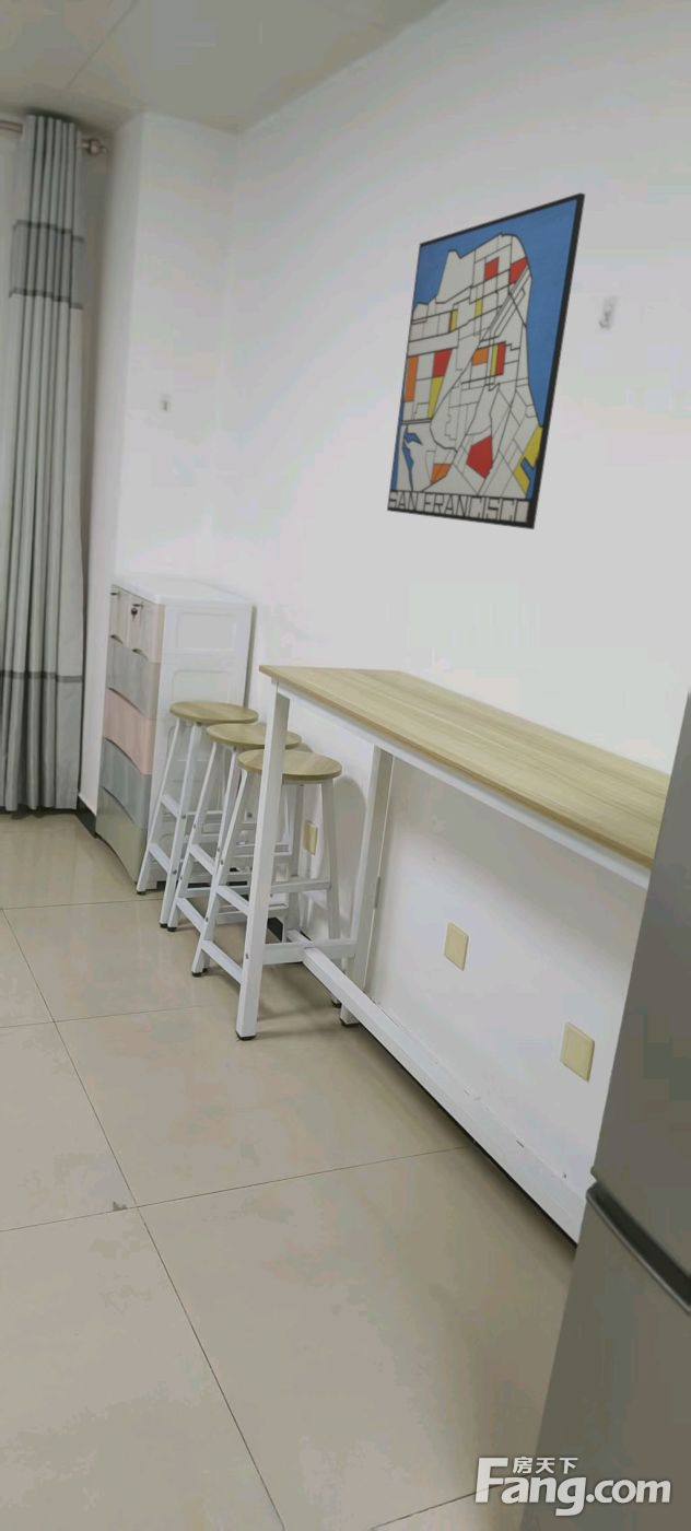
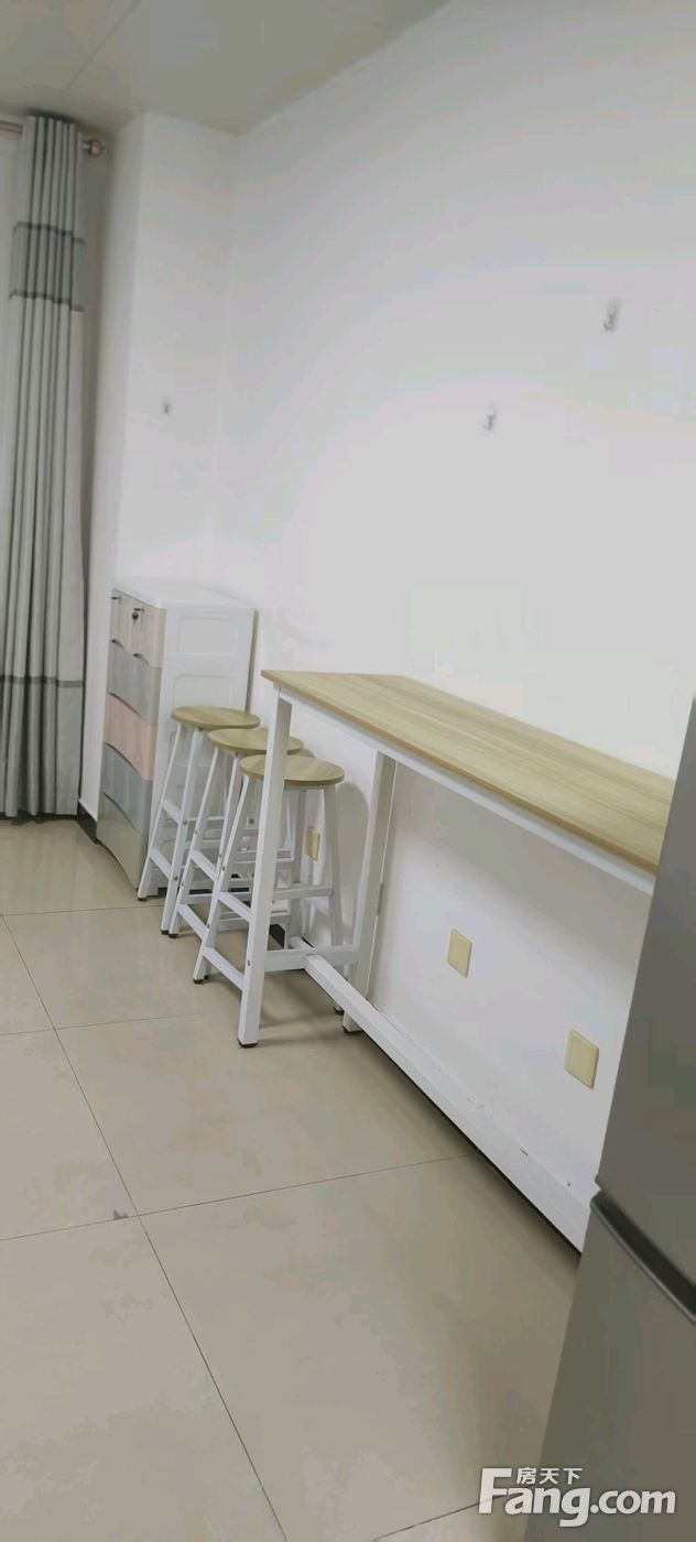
- wall art [386,191,586,530]
